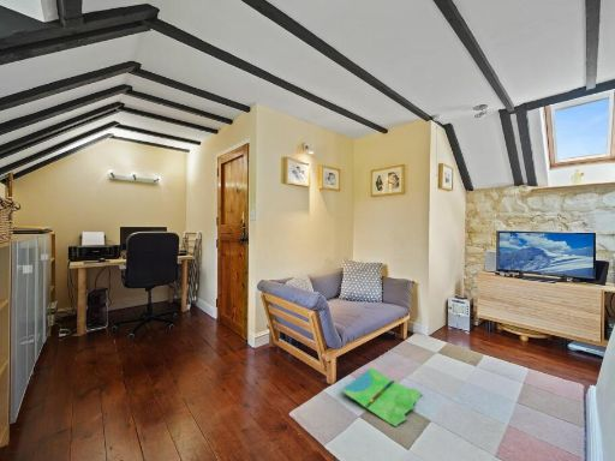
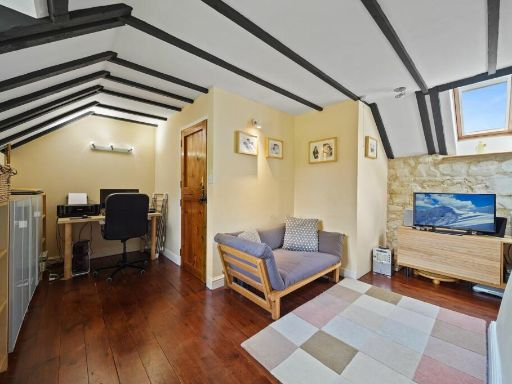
- toy train [340,366,423,429]
